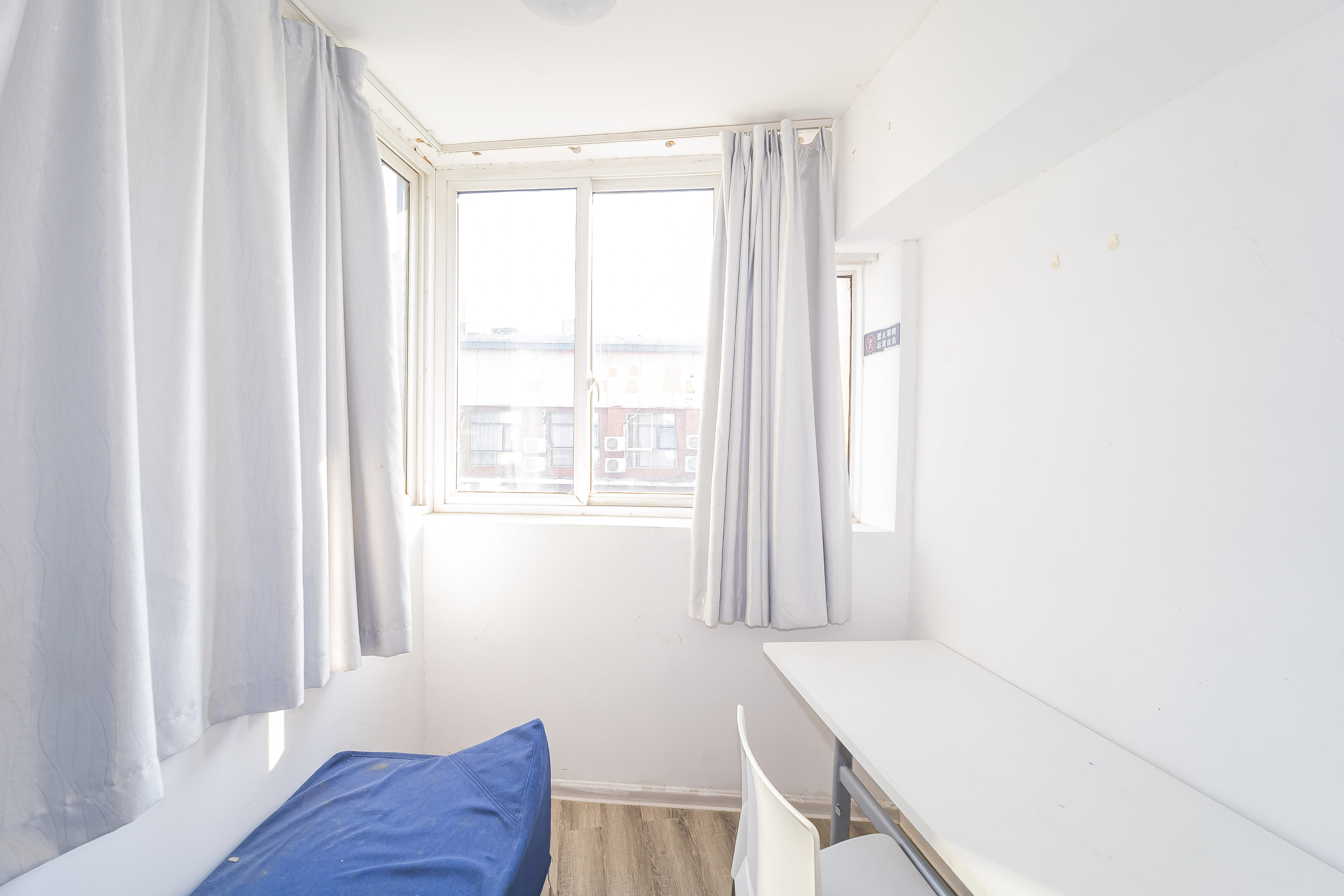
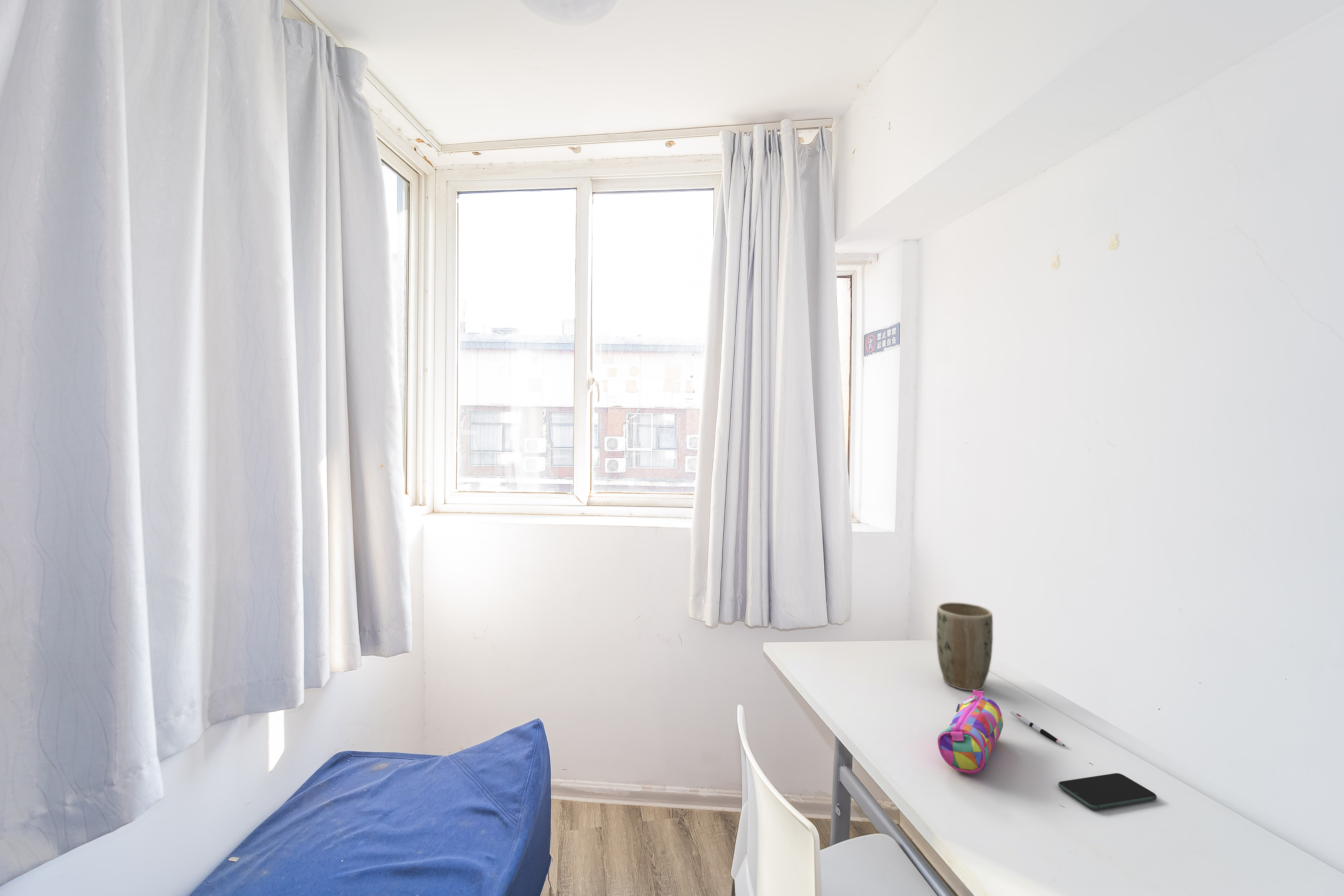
+ pen [1010,710,1065,746]
+ pencil case [937,690,1003,775]
+ smartphone [1058,773,1157,810]
+ plant pot [936,602,993,691]
